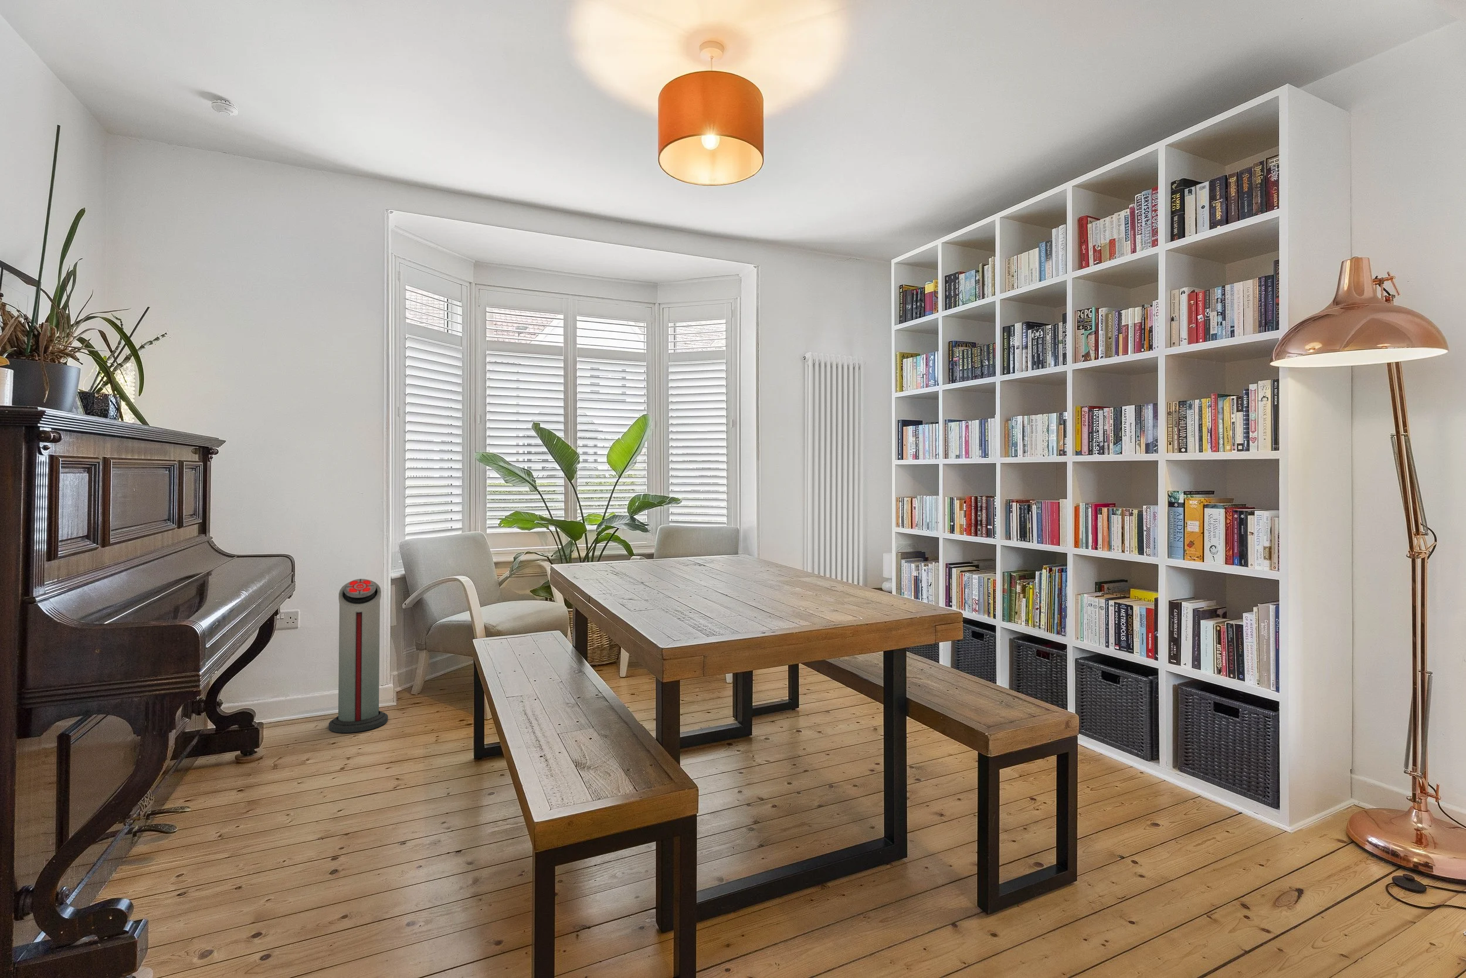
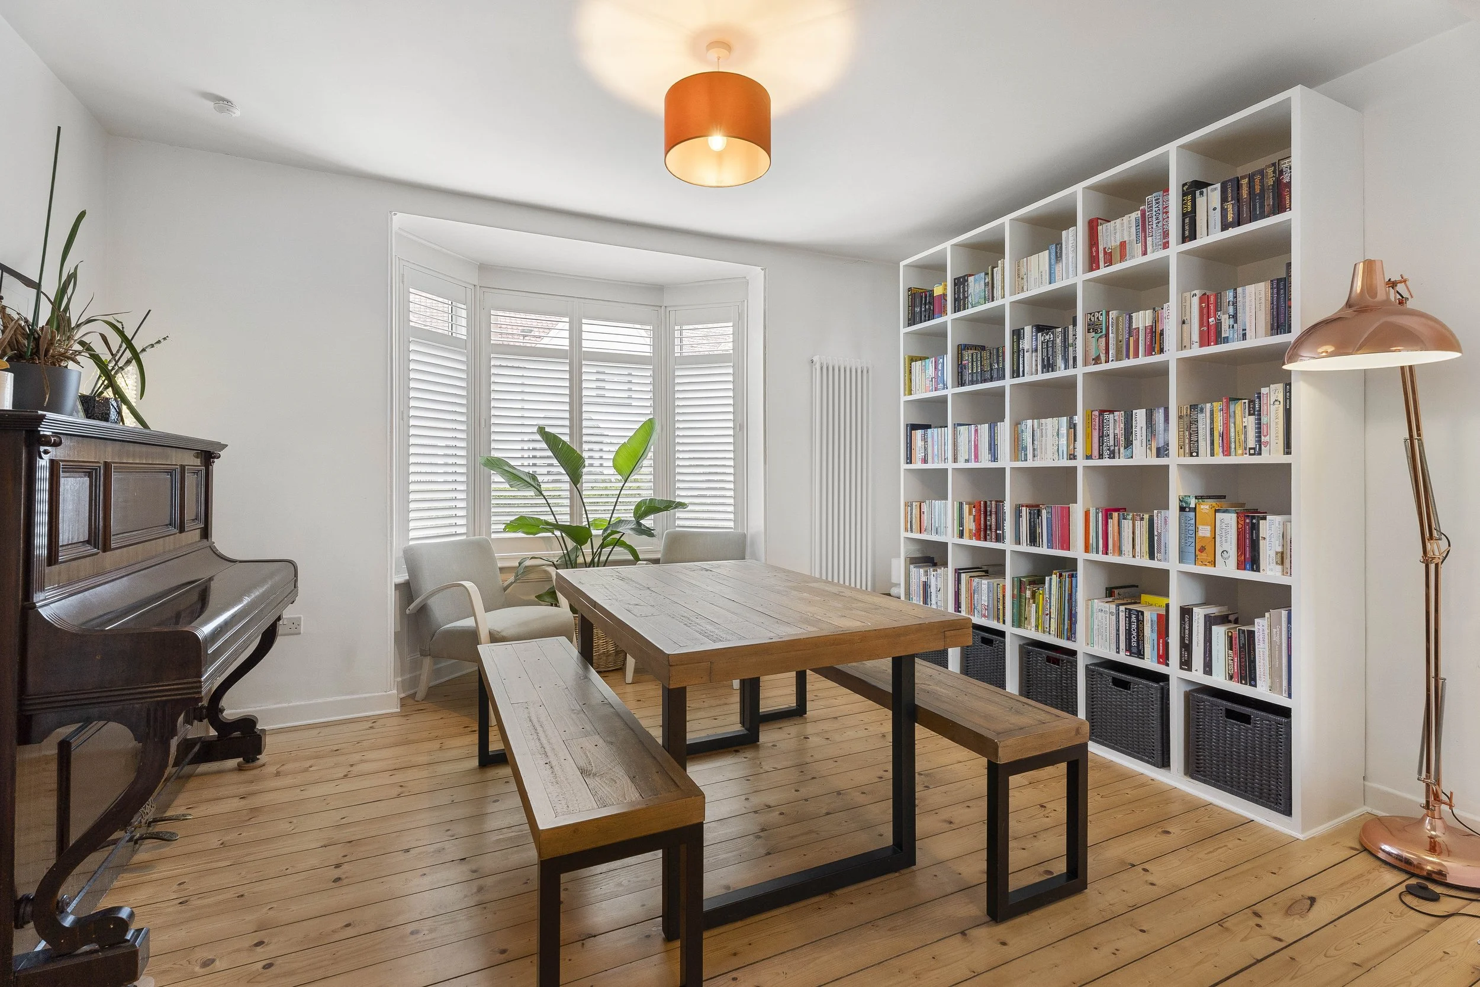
- air purifier [329,579,389,734]
